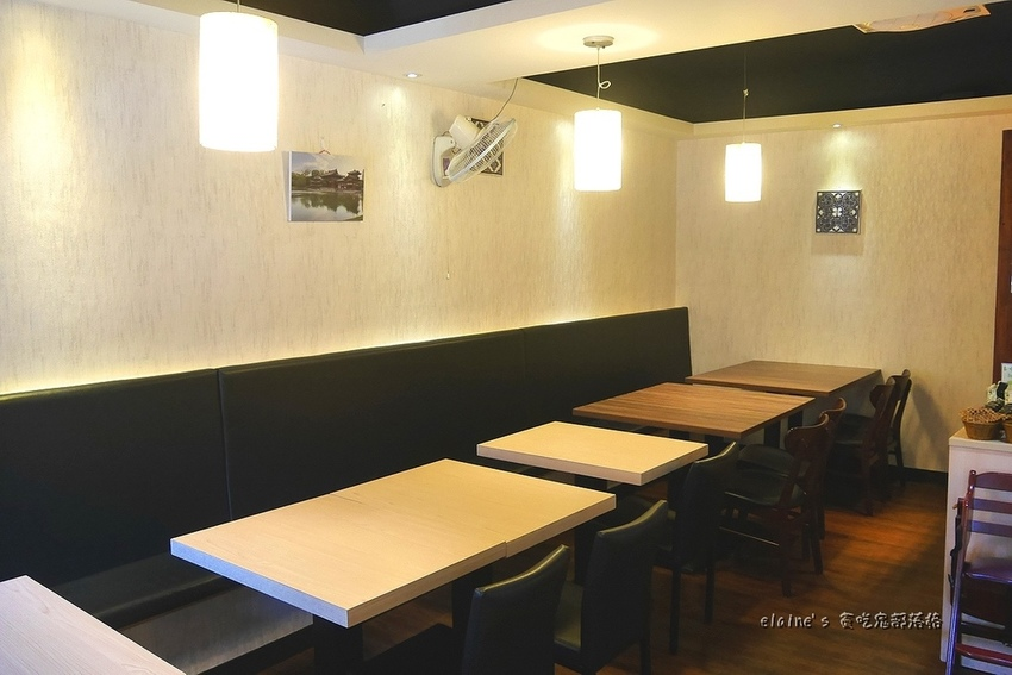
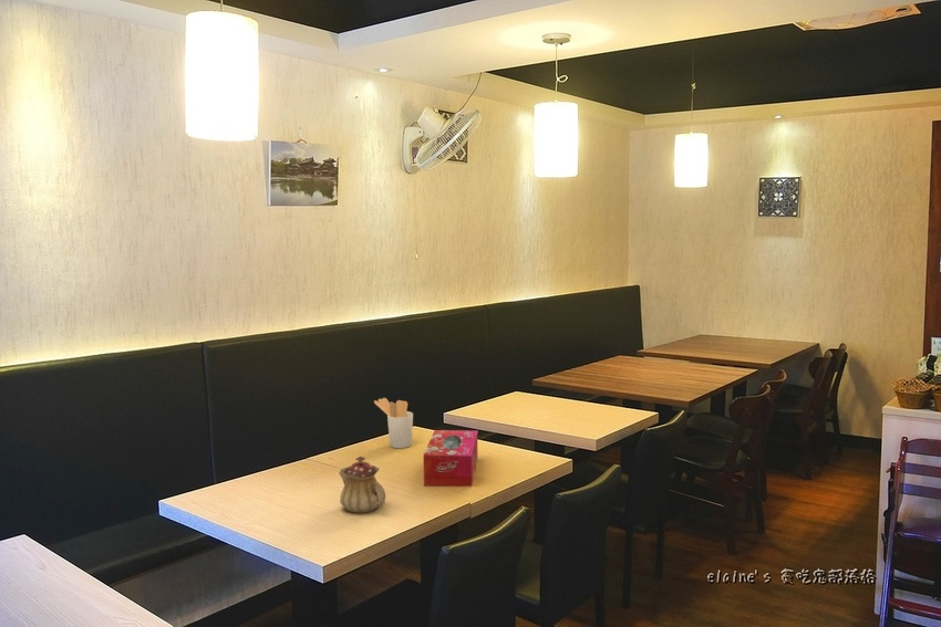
+ teapot [338,456,386,514]
+ tissue box [423,429,478,488]
+ utensil holder [373,397,414,449]
